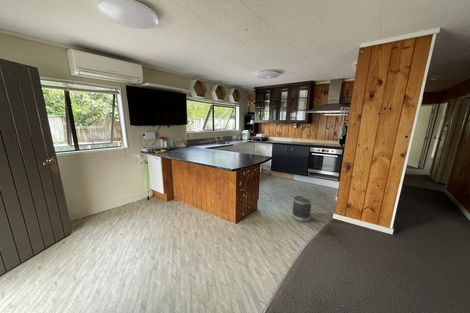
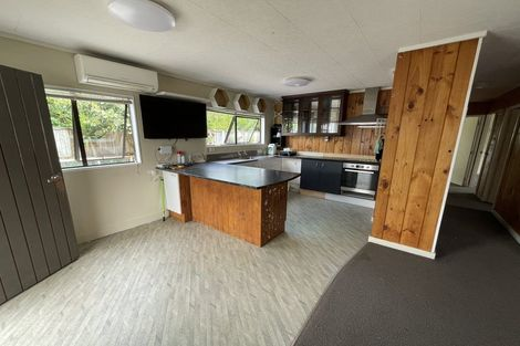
- wastebasket [291,195,313,223]
